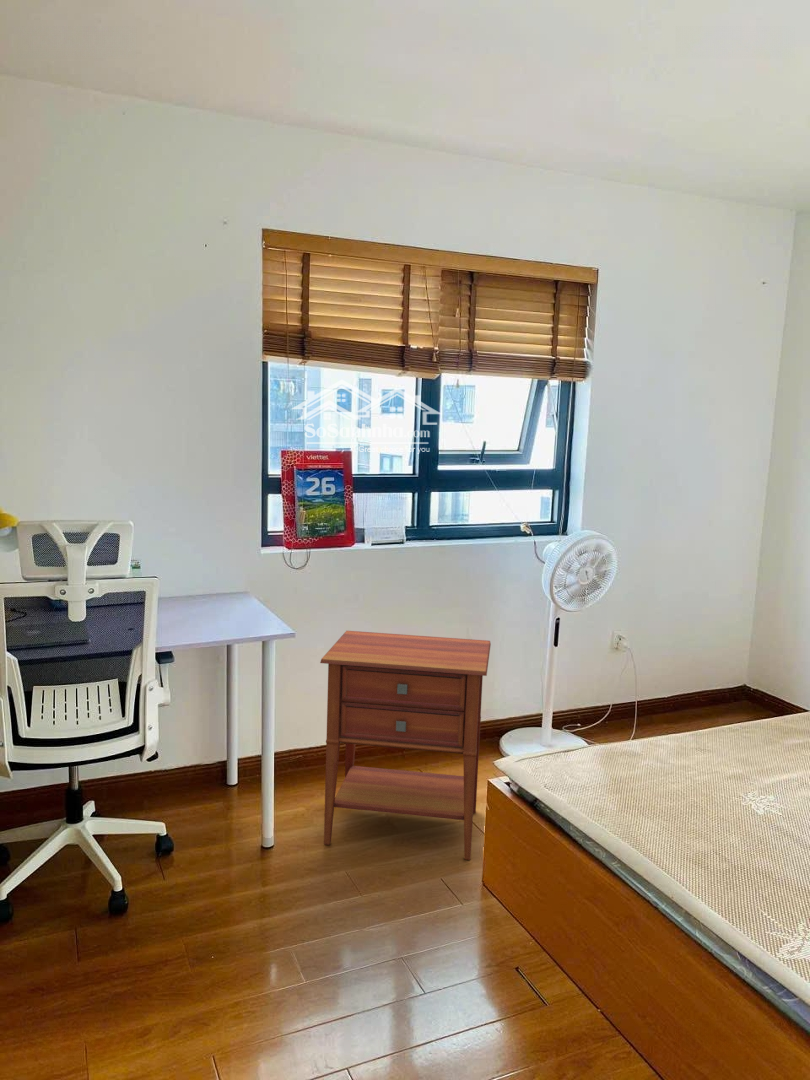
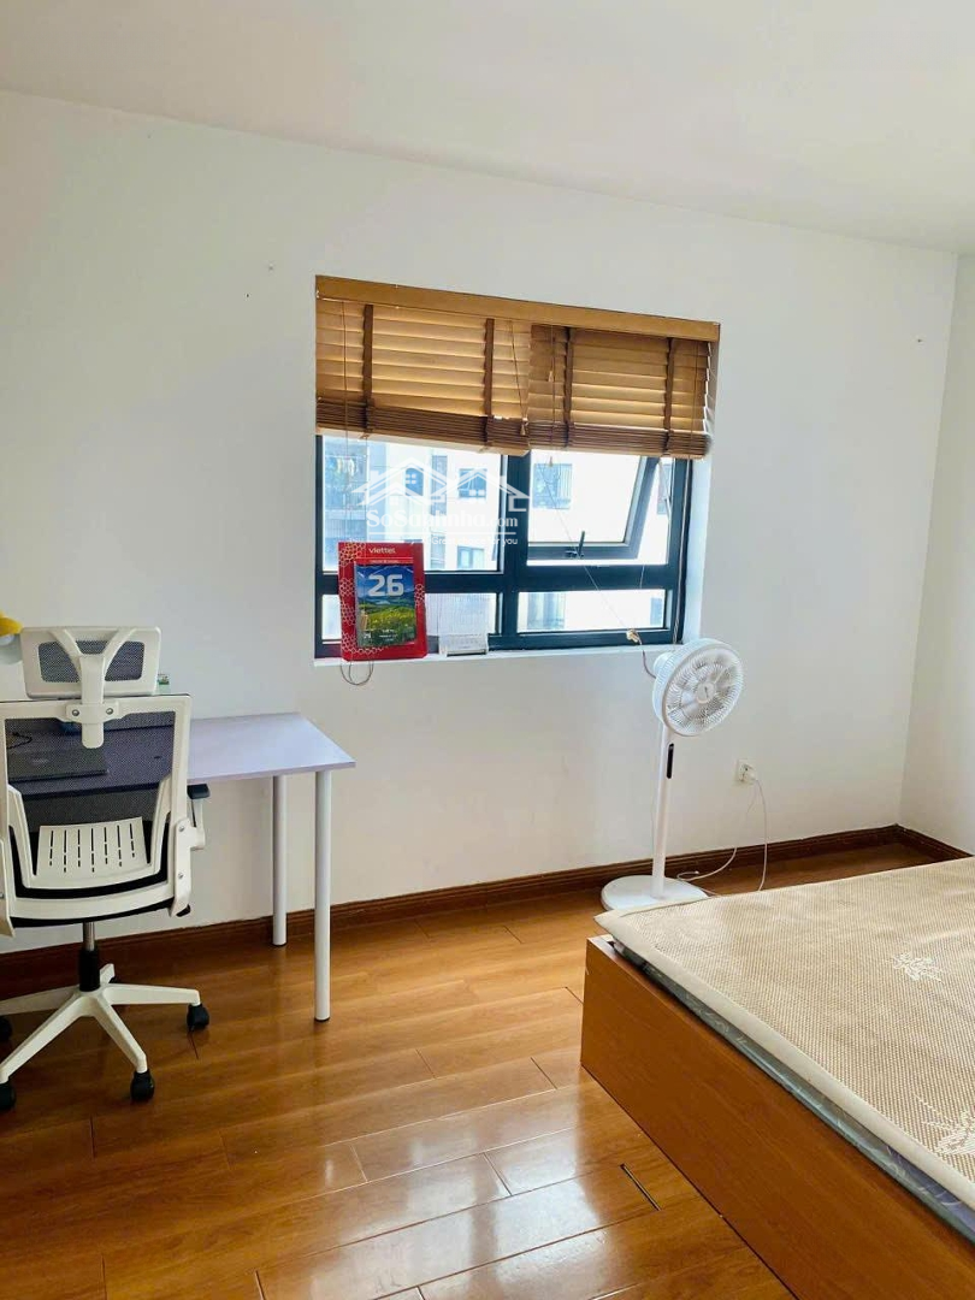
- nightstand [319,630,492,861]
